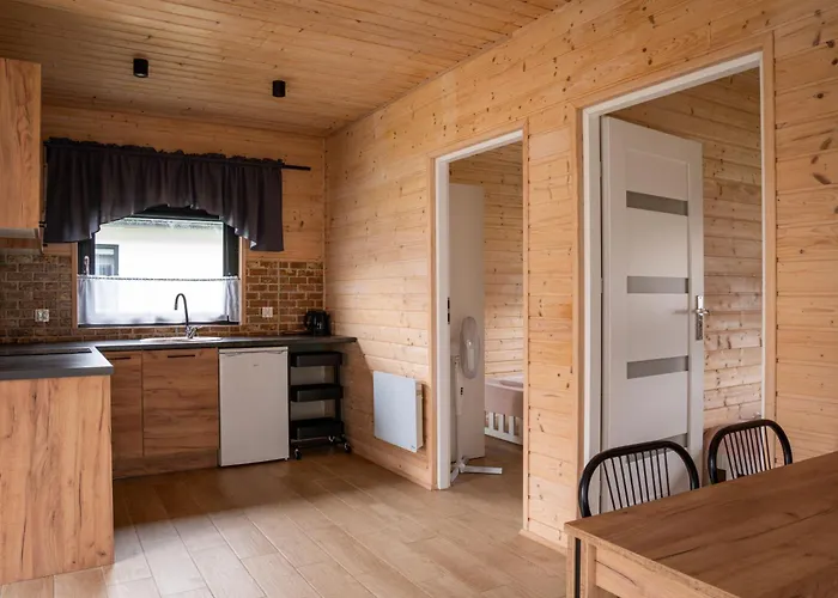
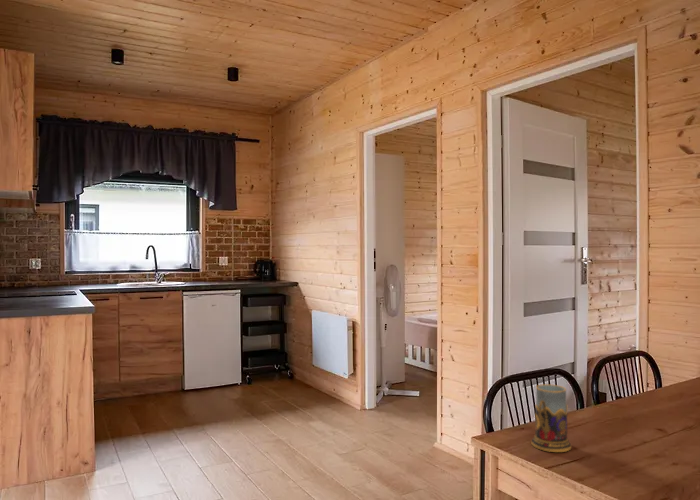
+ mug [531,383,572,453]
